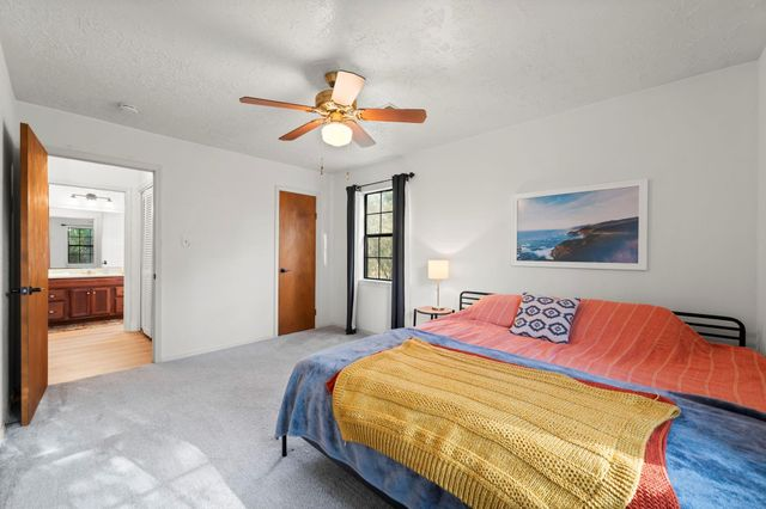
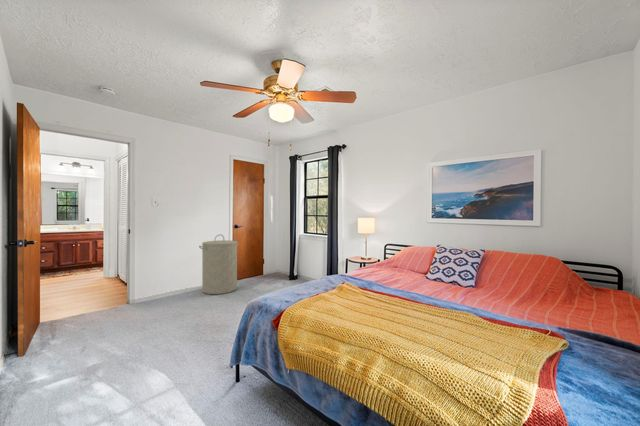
+ laundry hamper [198,233,240,295]
